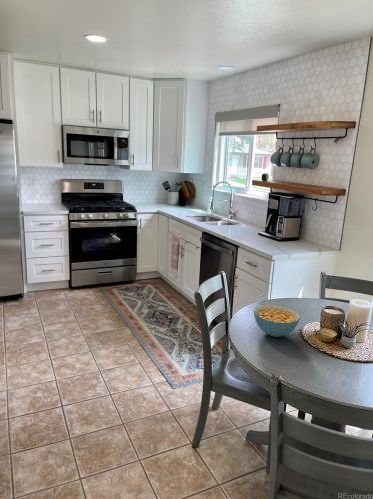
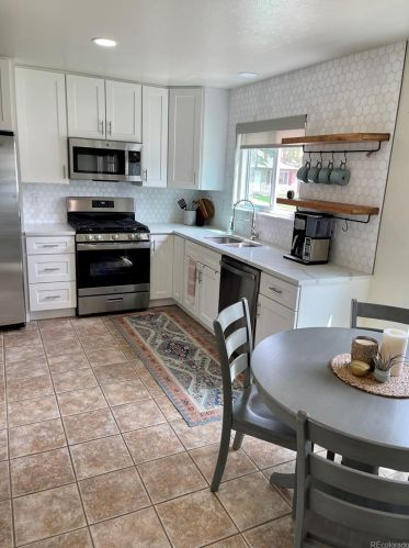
- cereal bowl [253,304,301,338]
